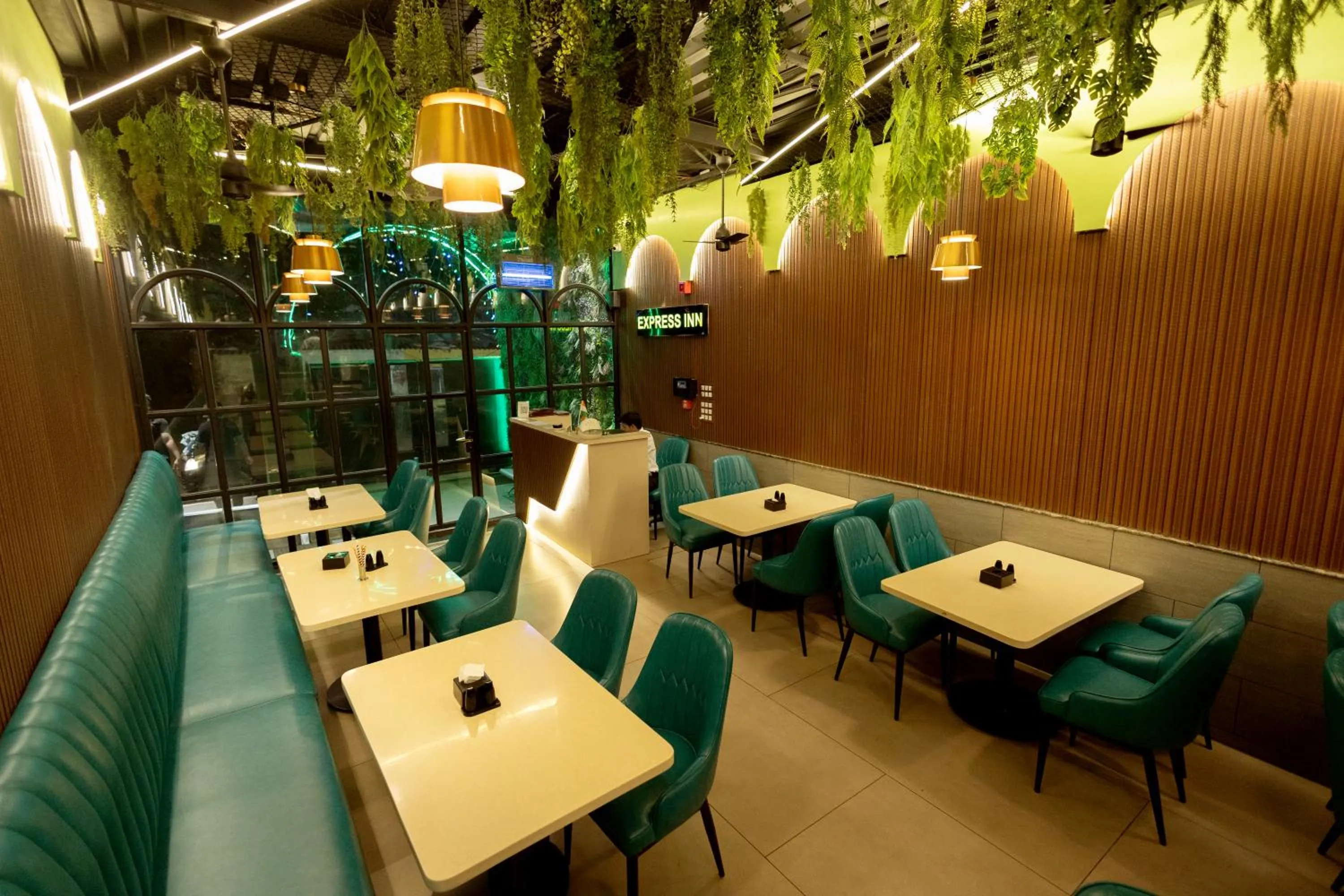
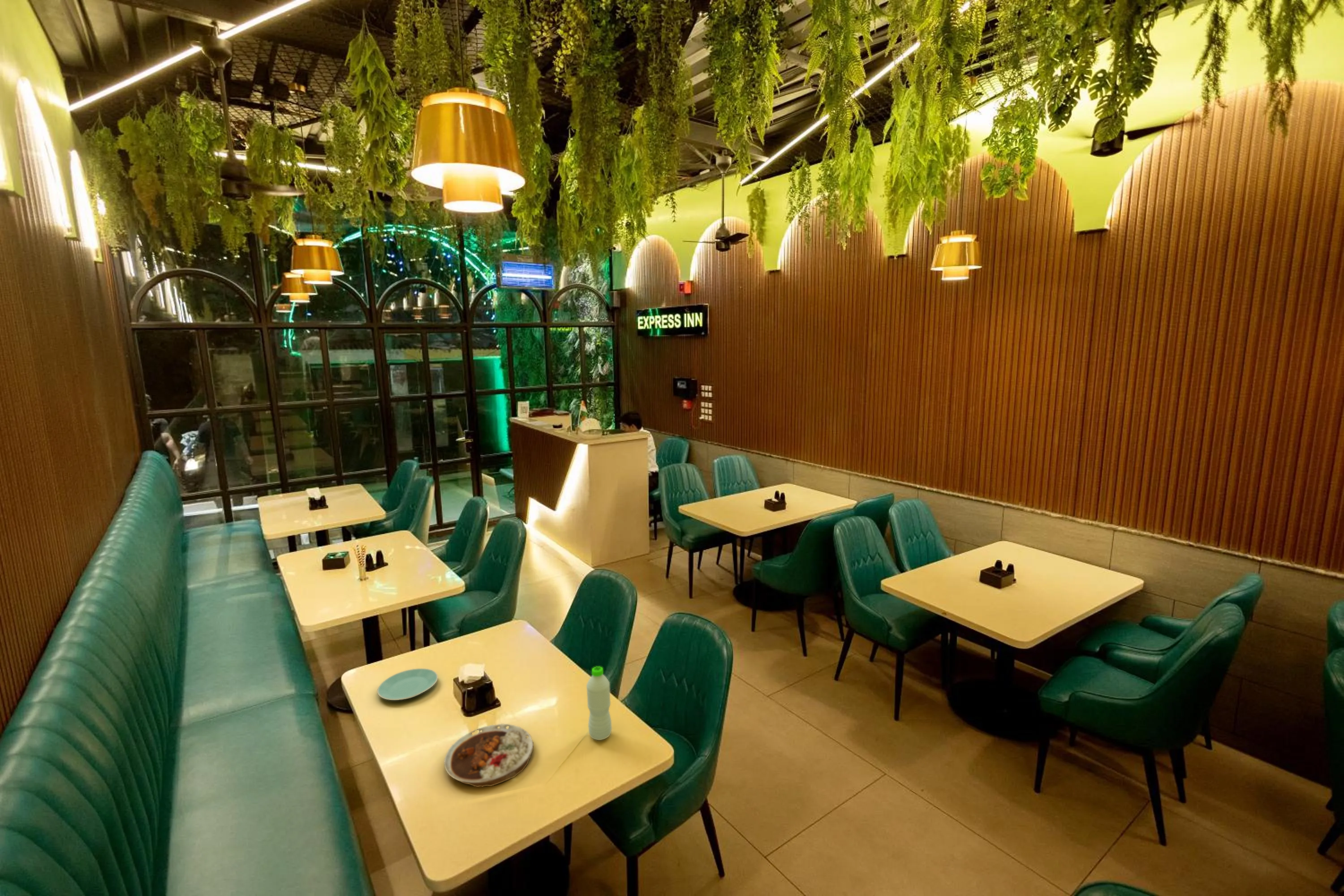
+ plate [444,724,534,788]
+ water bottle [586,666,612,741]
+ plate [377,668,439,701]
